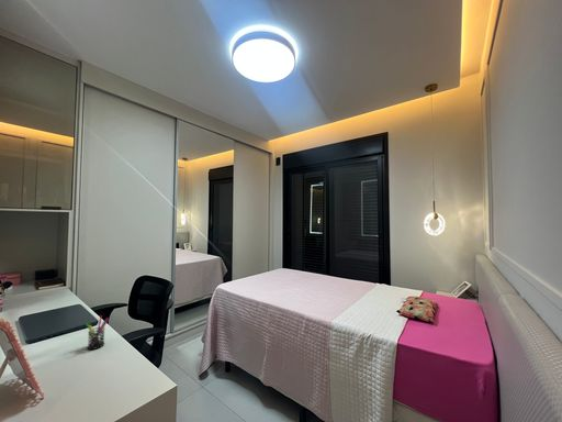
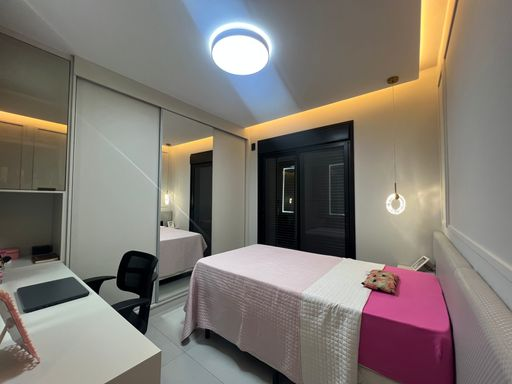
- pen holder [85,314,110,351]
